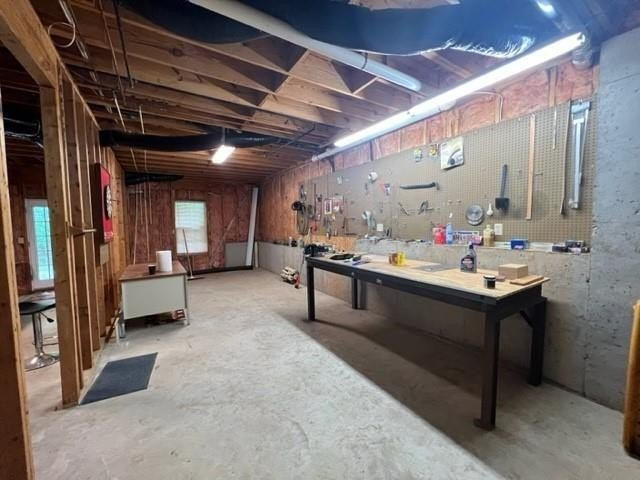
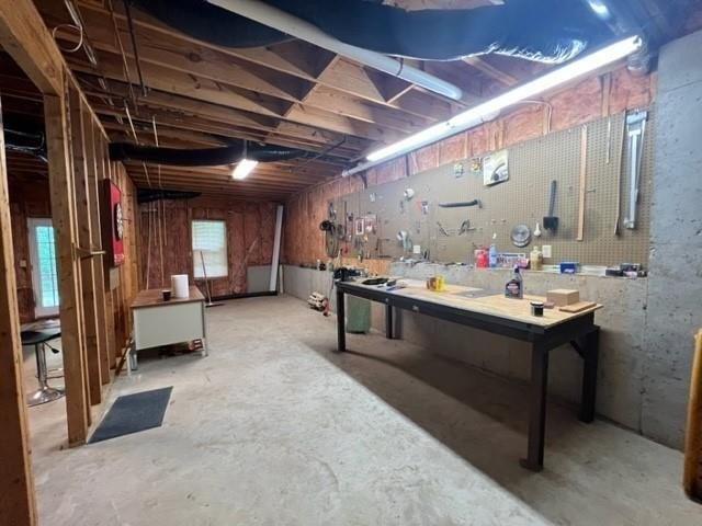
+ trash can [344,270,373,335]
